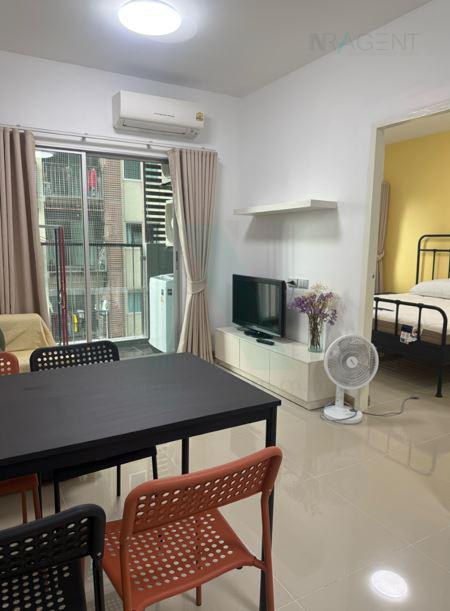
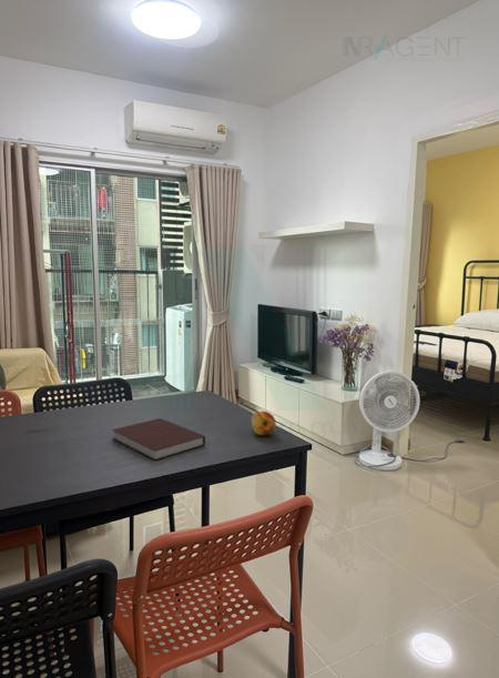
+ notebook [111,417,206,462]
+ fruit [251,411,277,436]
